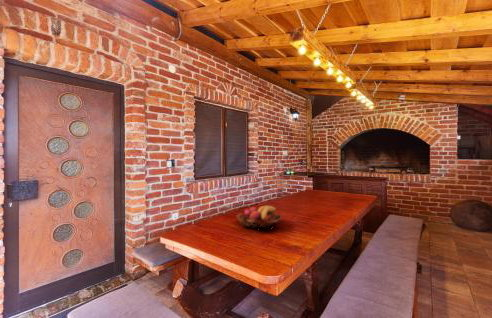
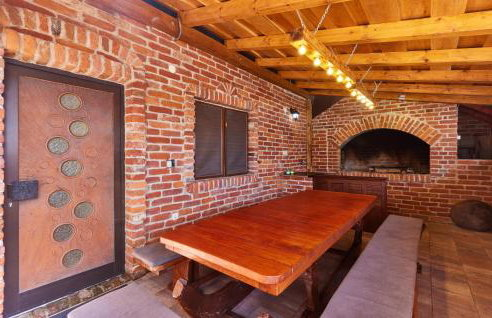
- fruit basket [235,205,283,230]
